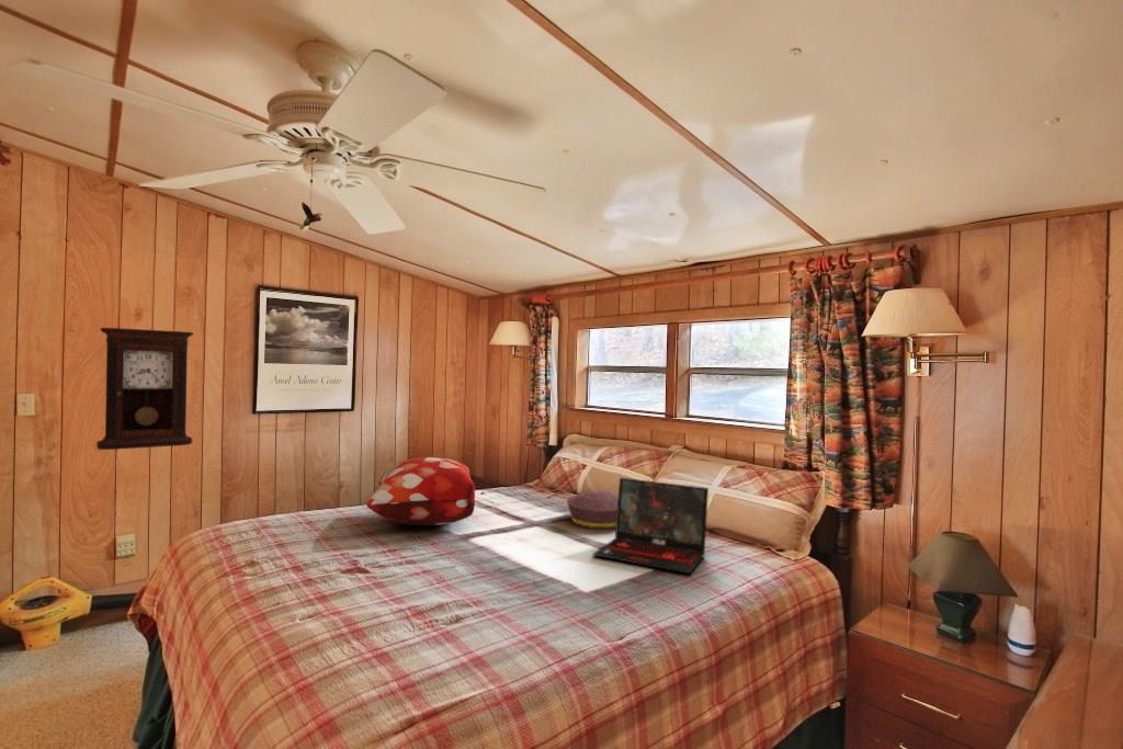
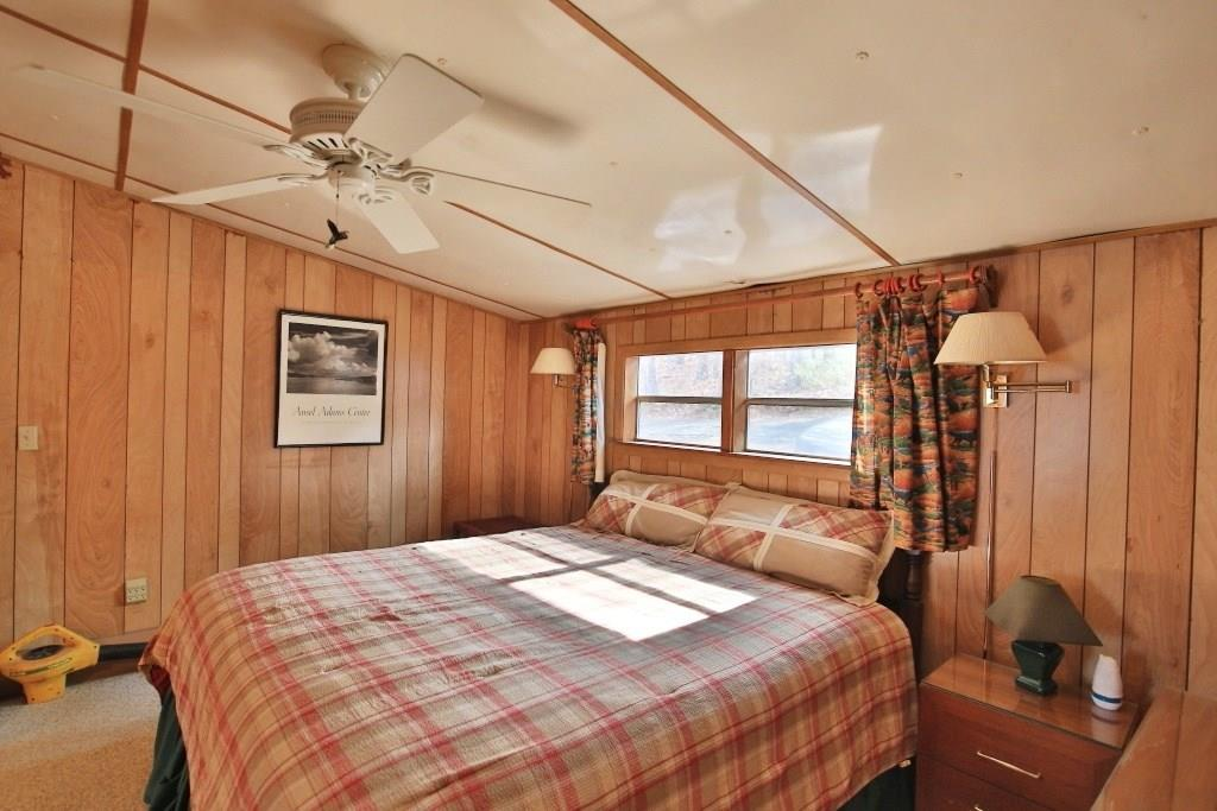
- cushion [566,489,619,530]
- decorative pillow [365,456,476,526]
- laptop [592,477,710,575]
- pendulum clock [95,327,194,451]
